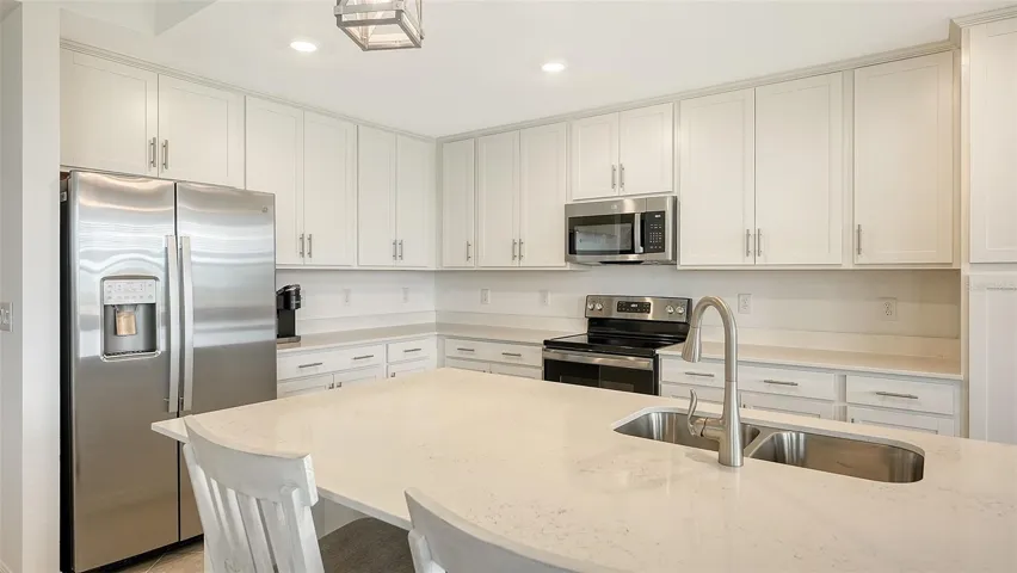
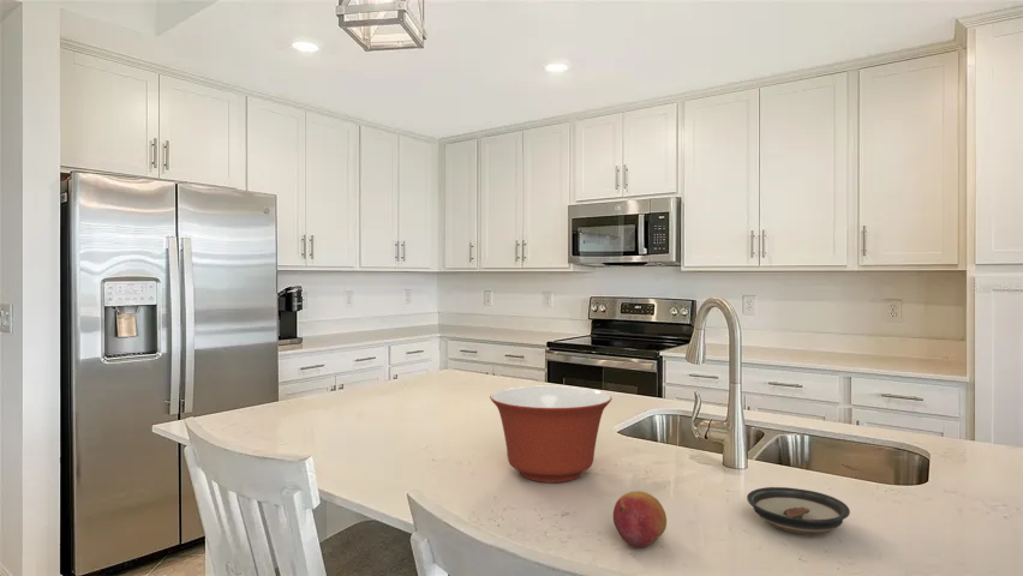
+ mixing bowl [489,384,612,484]
+ saucer [746,486,851,535]
+ fruit [612,490,668,548]
